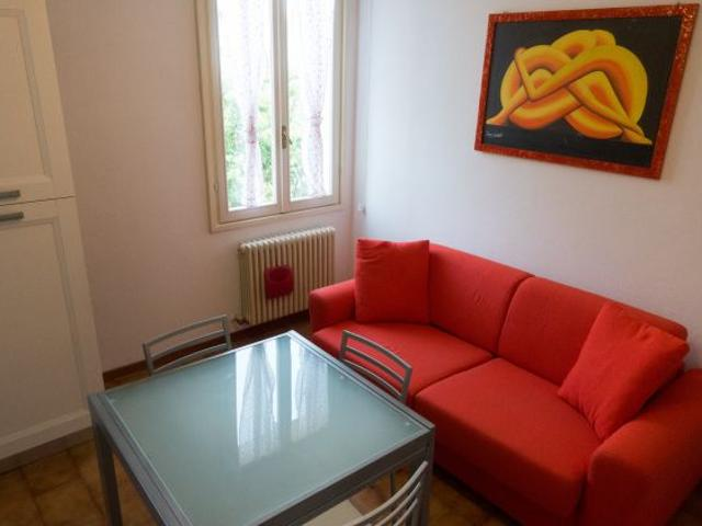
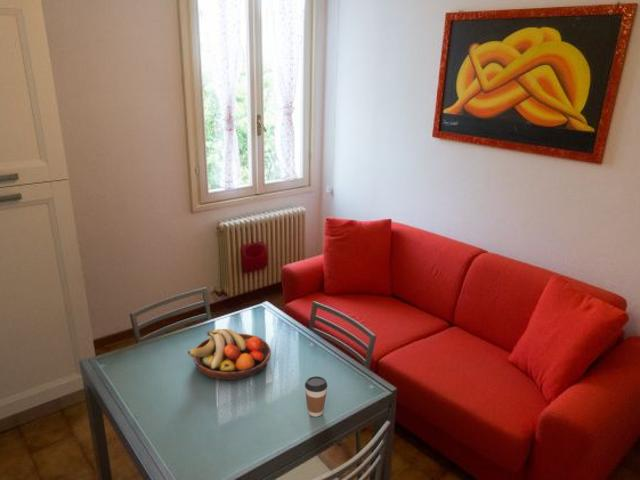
+ fruit bowl [187,328,272,381]
+ coffee cup [304,375,328,418]
